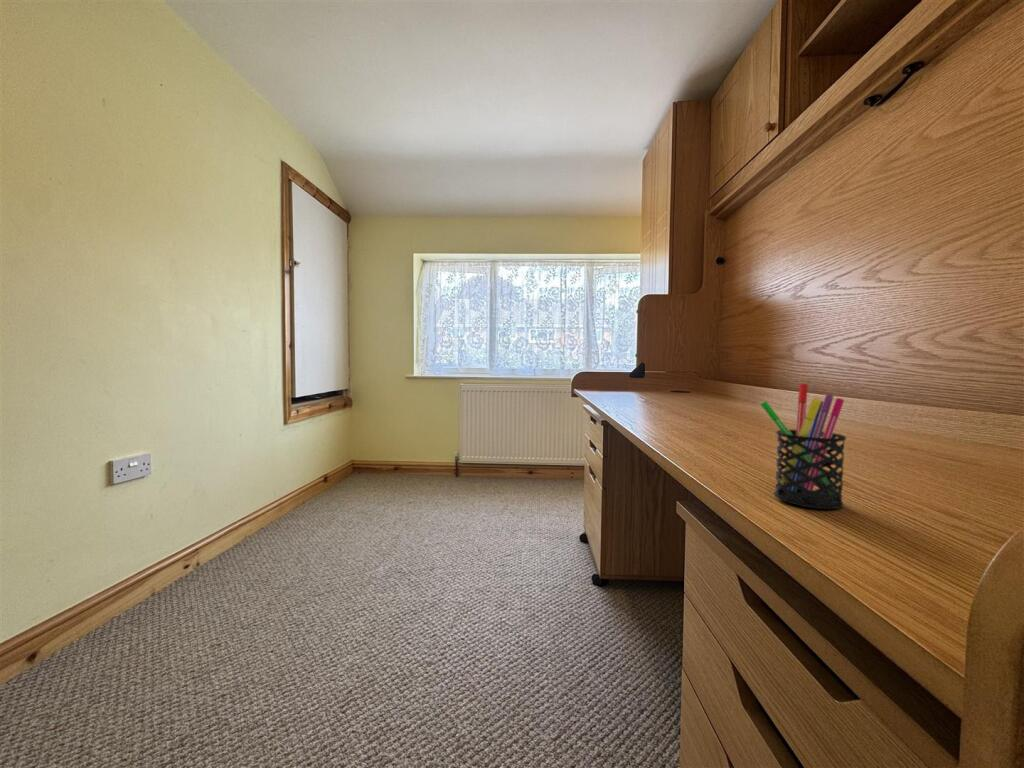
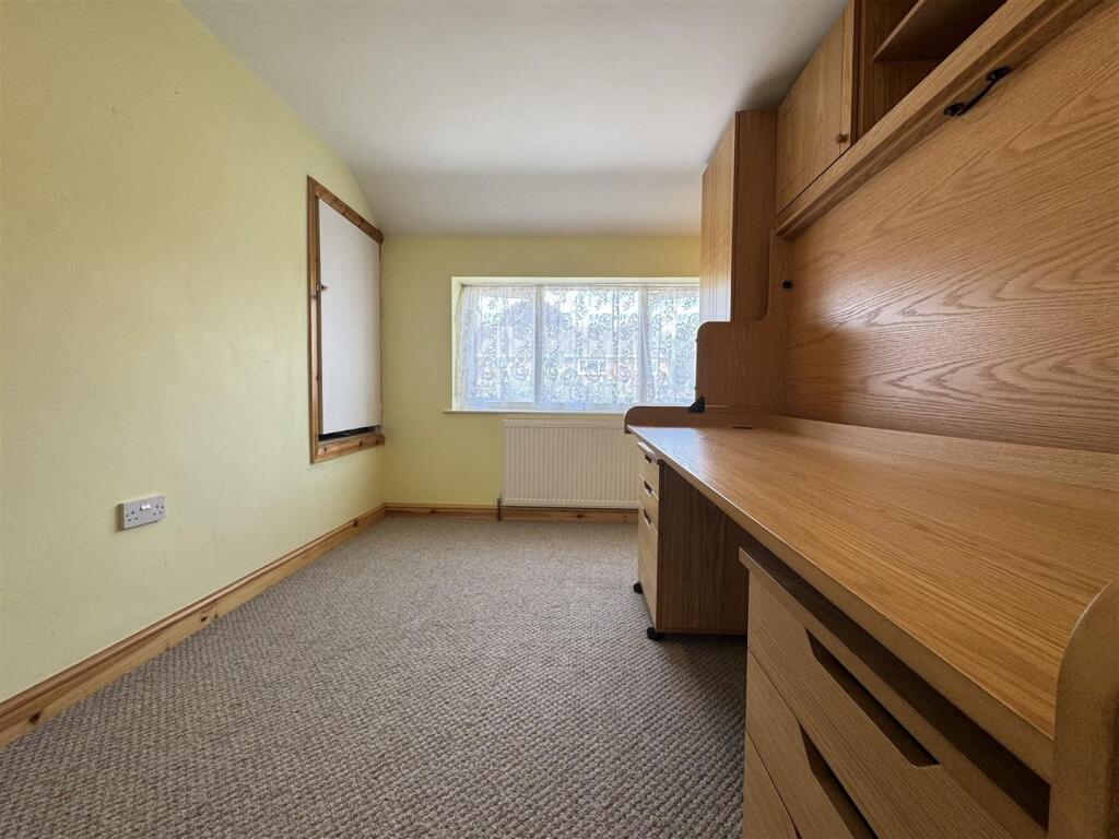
- pen holder [759,383,847,510]
